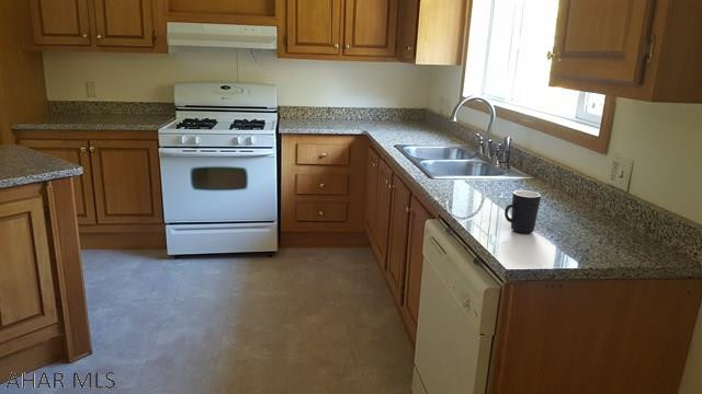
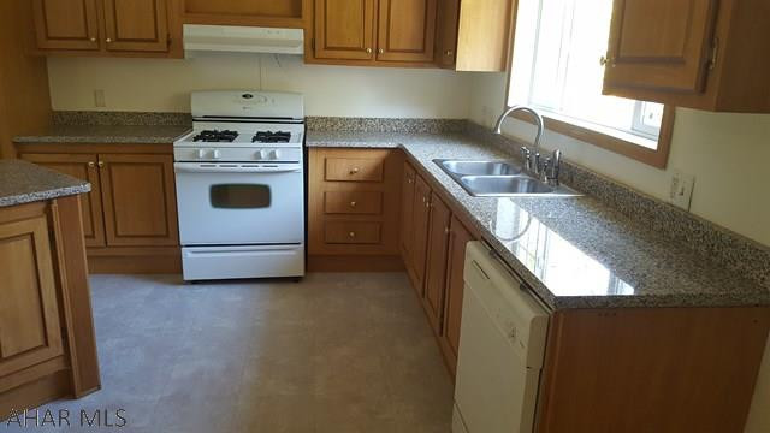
- mug [503,189,542,234]
